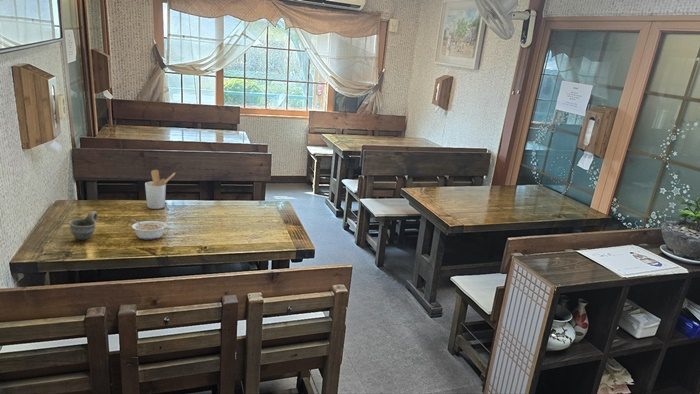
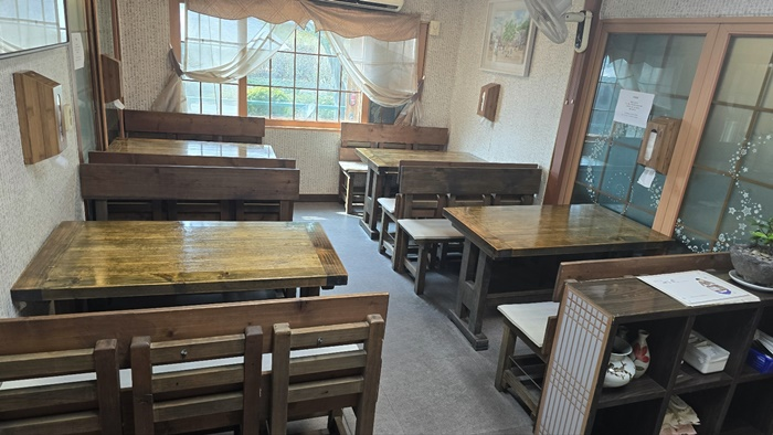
- legume [130,218,168,241]
- cup [68,210,99,241]
- utensil holder [144,169,176,210]
